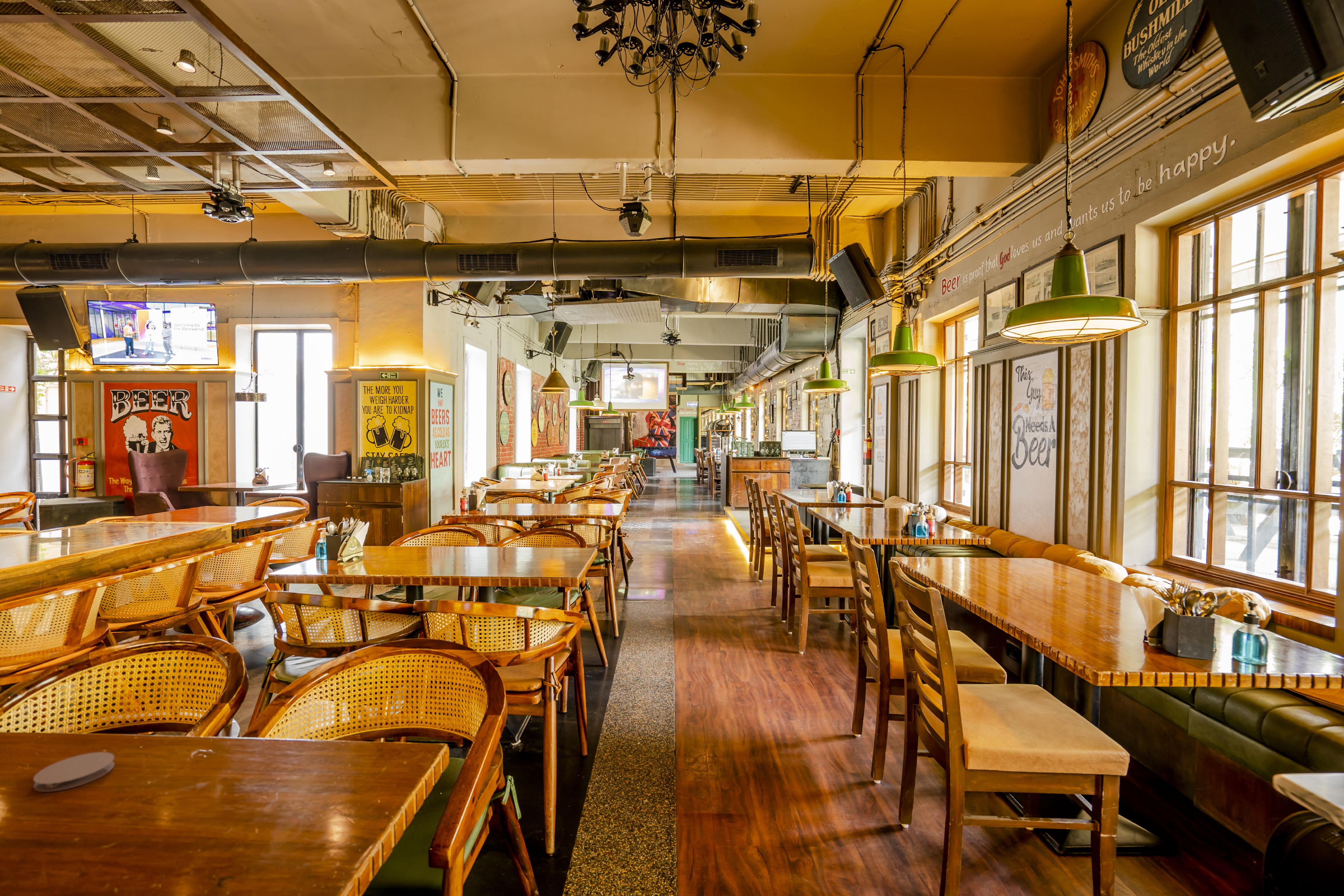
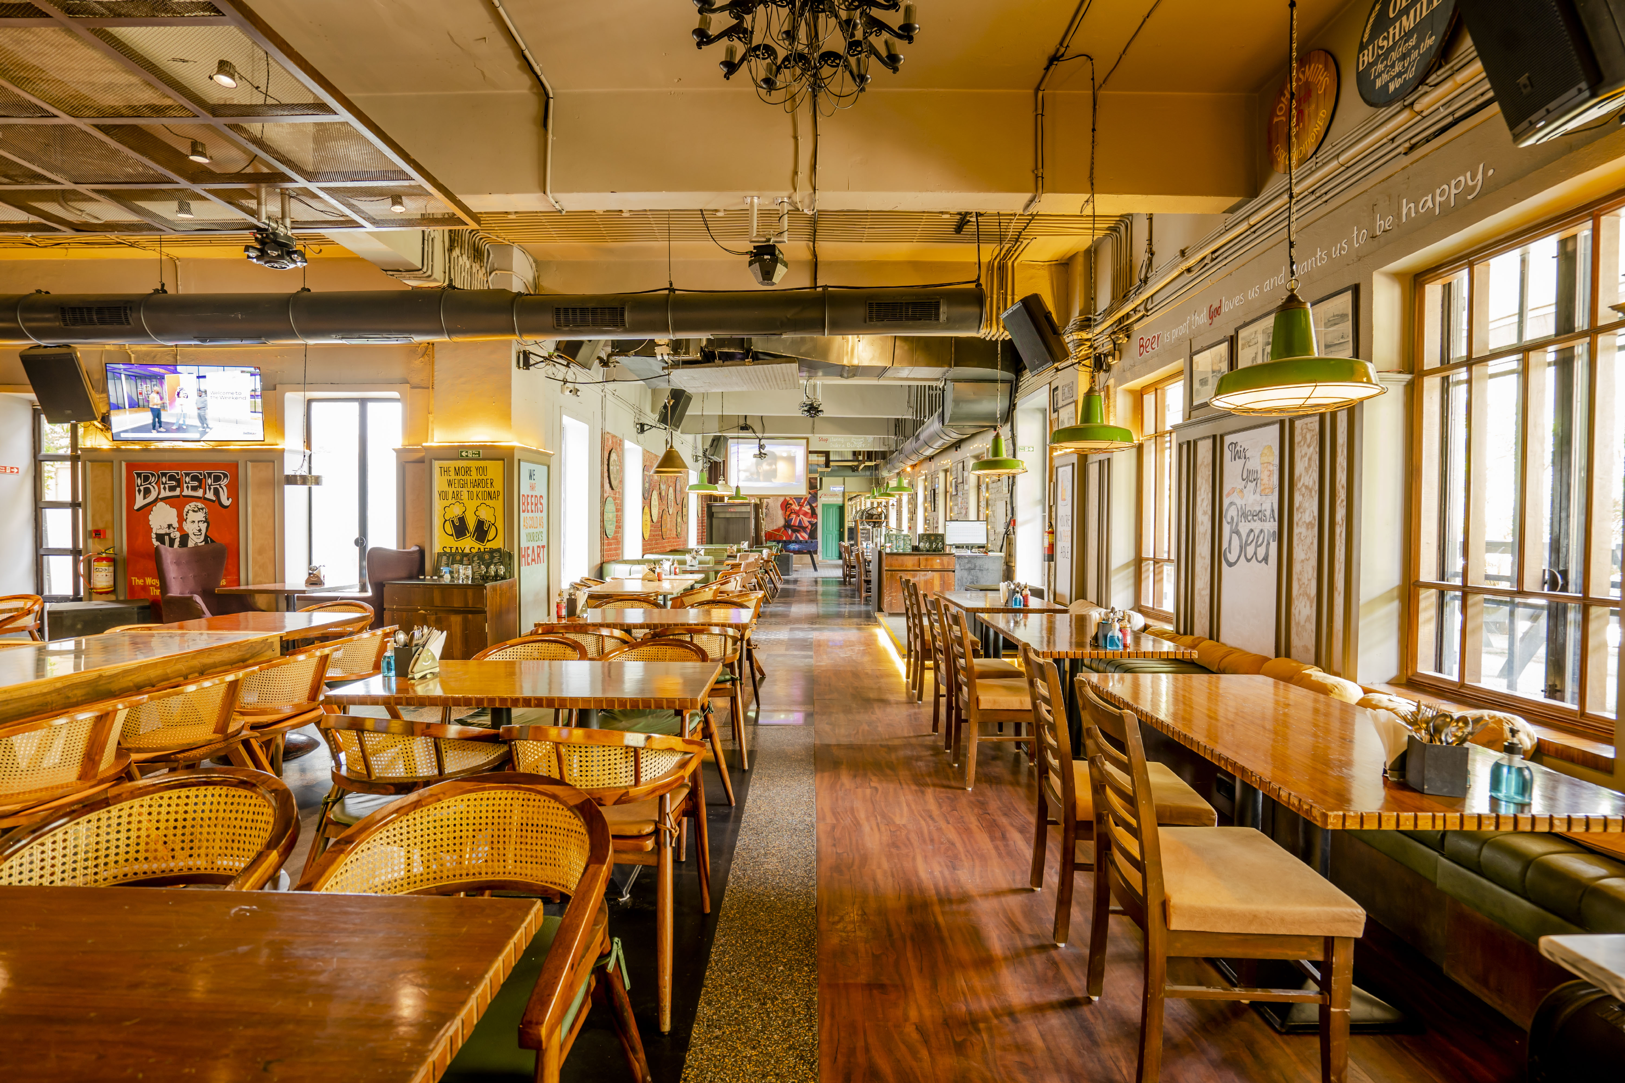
- coaster [33,752,115,792]
